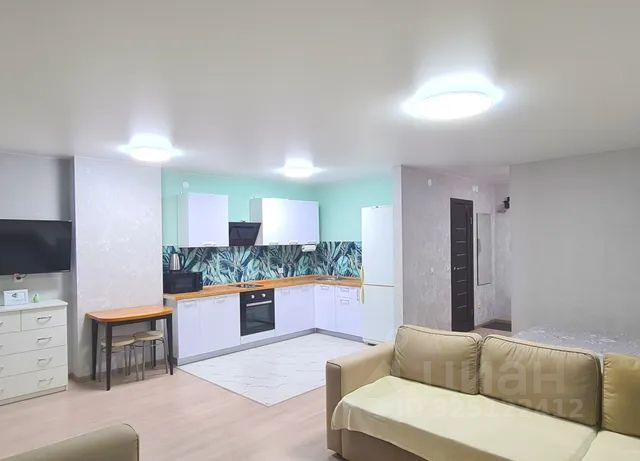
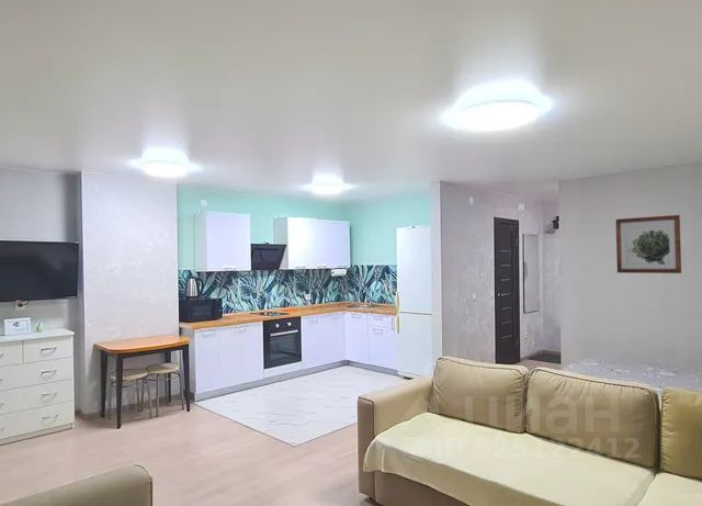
+ wall art [615,214,682,274]
